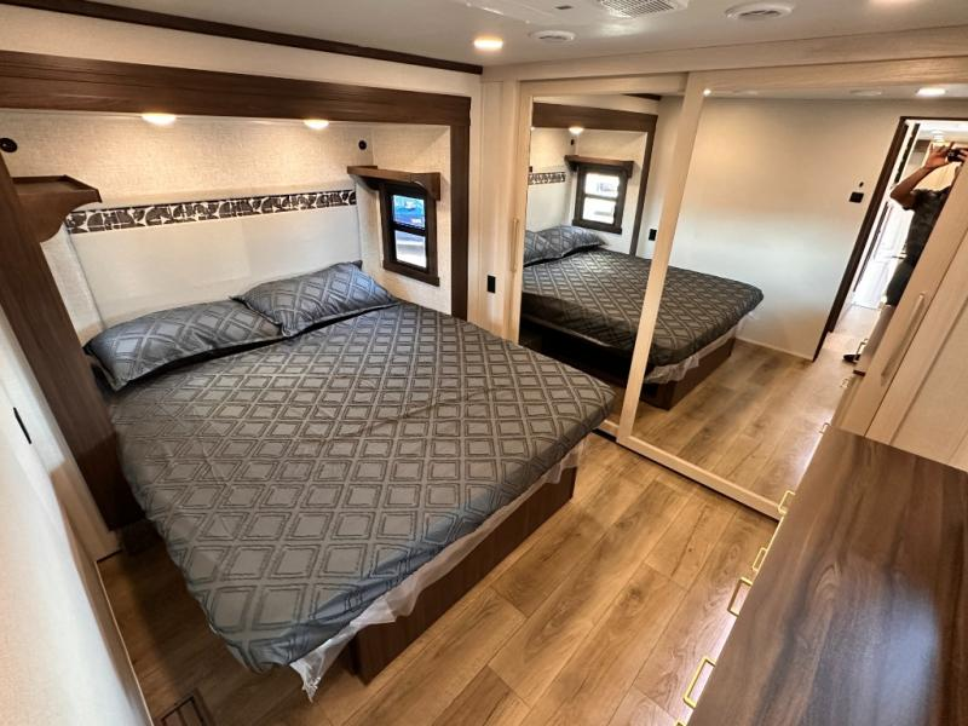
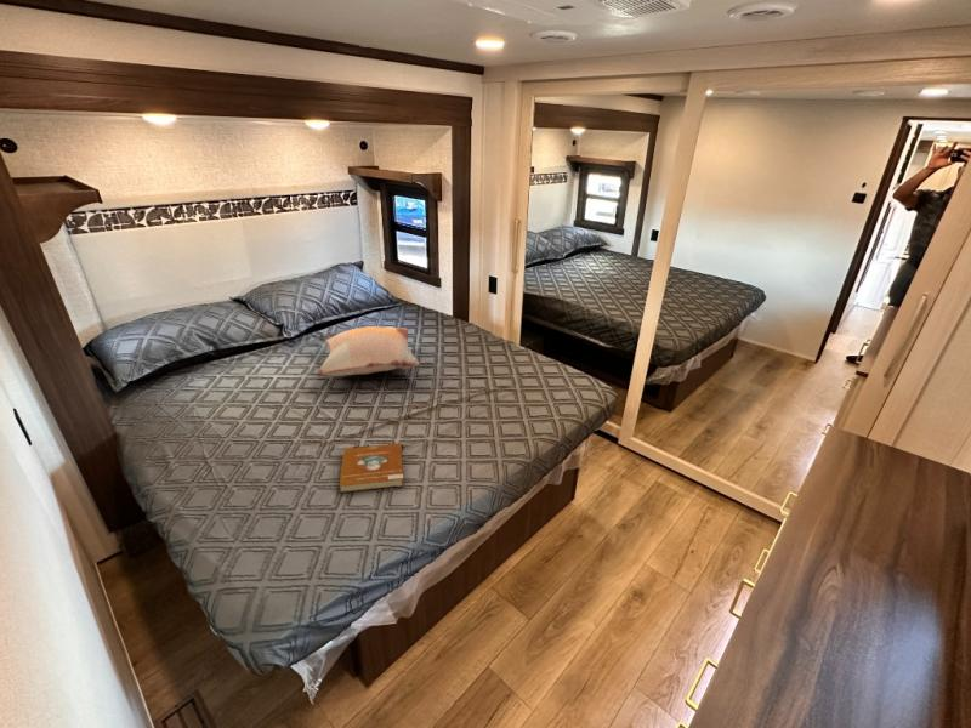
+ decorative pillow [317,325,421,377]
+ book [339,442,405,494]
